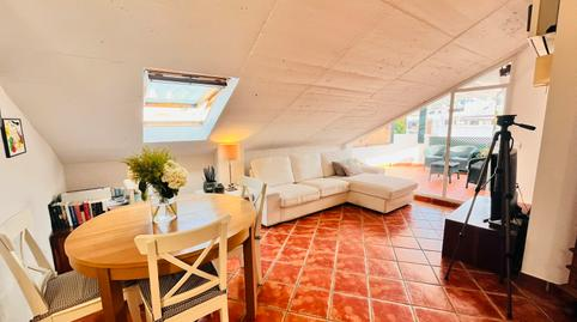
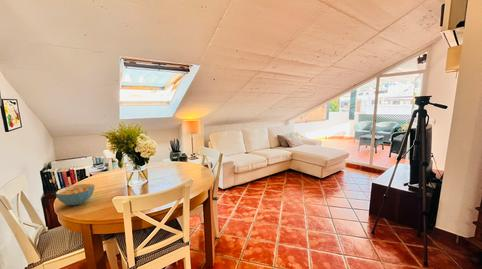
+ cereal bowl [55,183,96,206]
